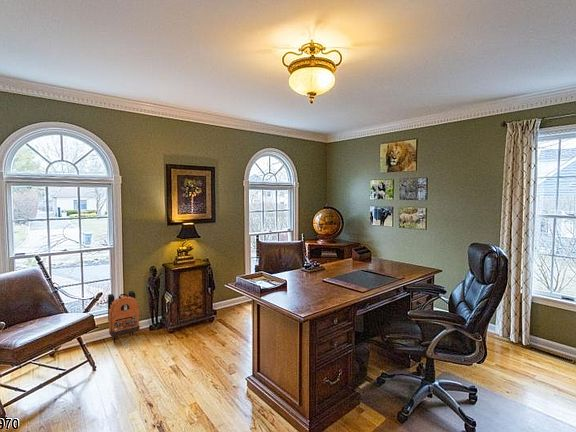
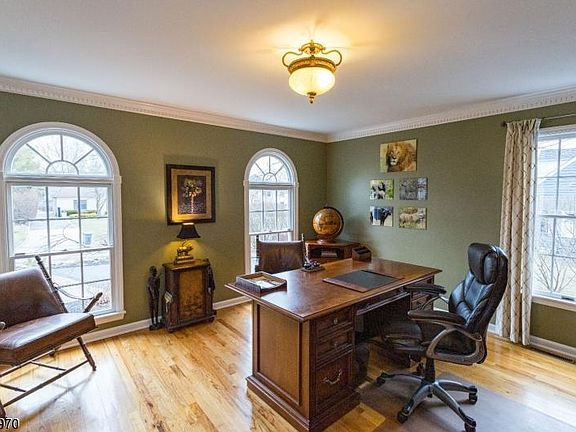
- backpack [107,290,141,343]
